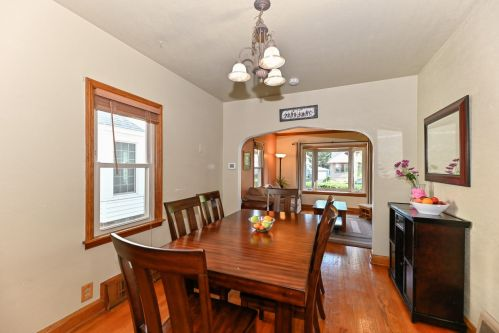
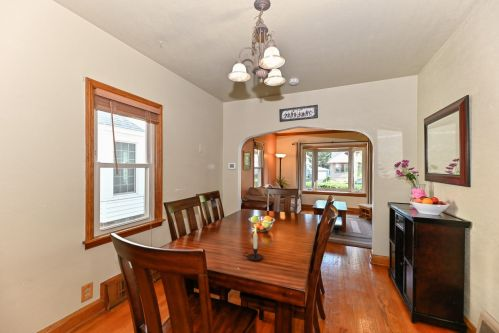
+ candle [243,225,264,261]
